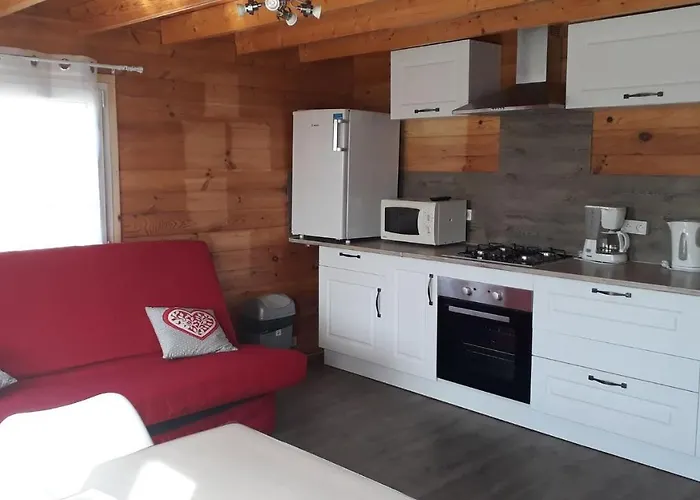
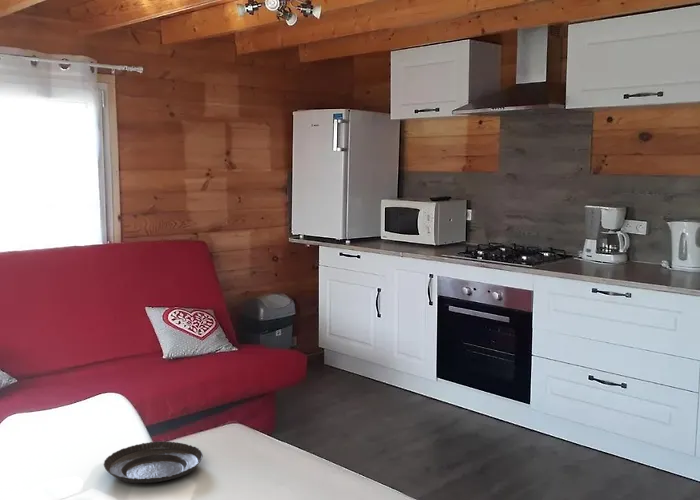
+ tart tin [103,440,204,484]
